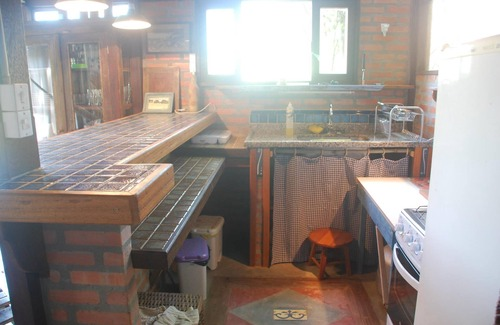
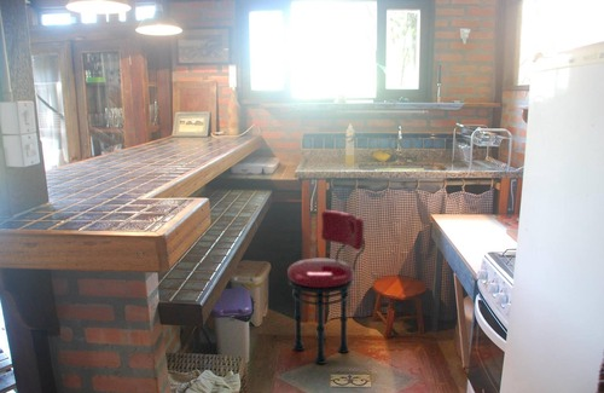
+ stool [286,209,366,365]
